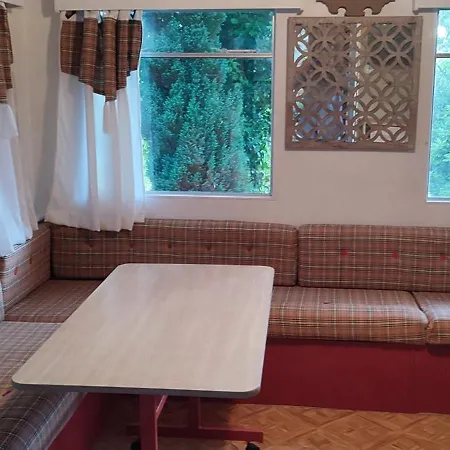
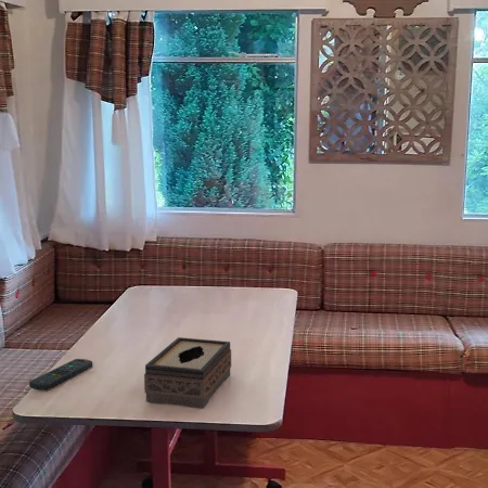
+ remote control [28,358,93,391]
+ tissue box [143,336,232,409]
